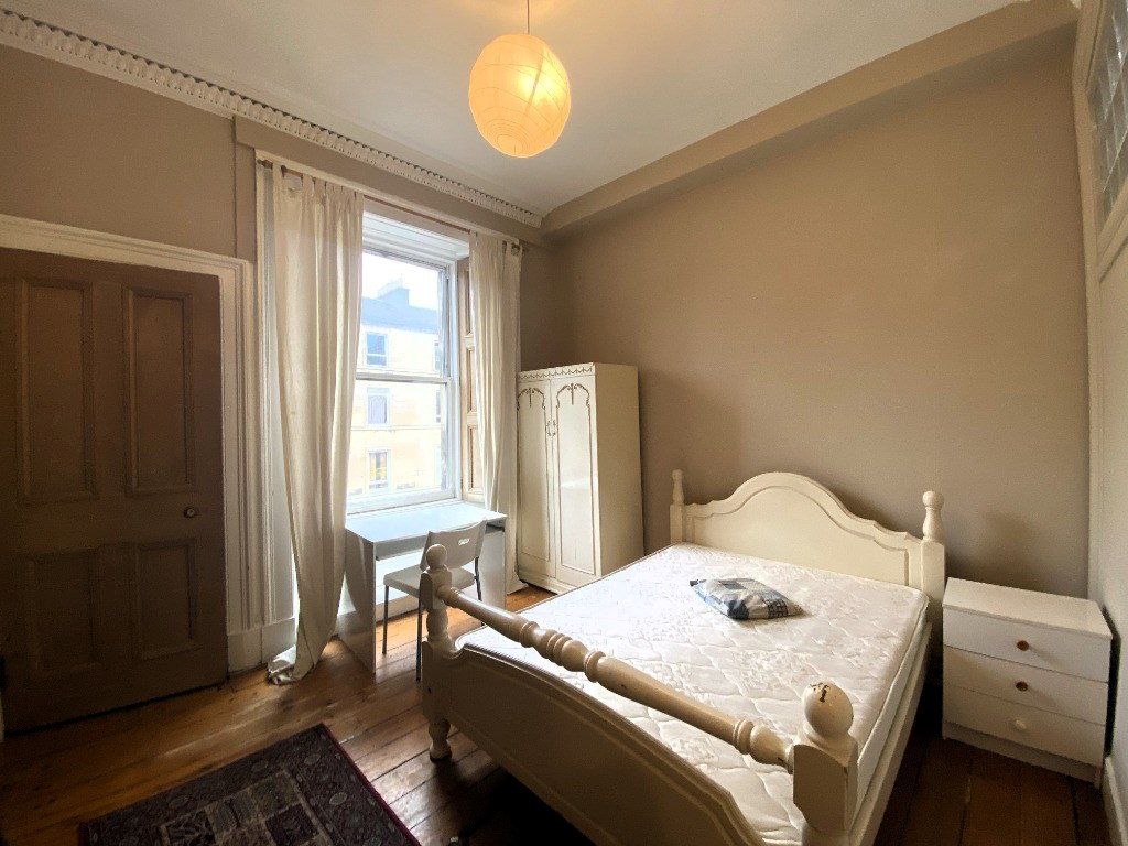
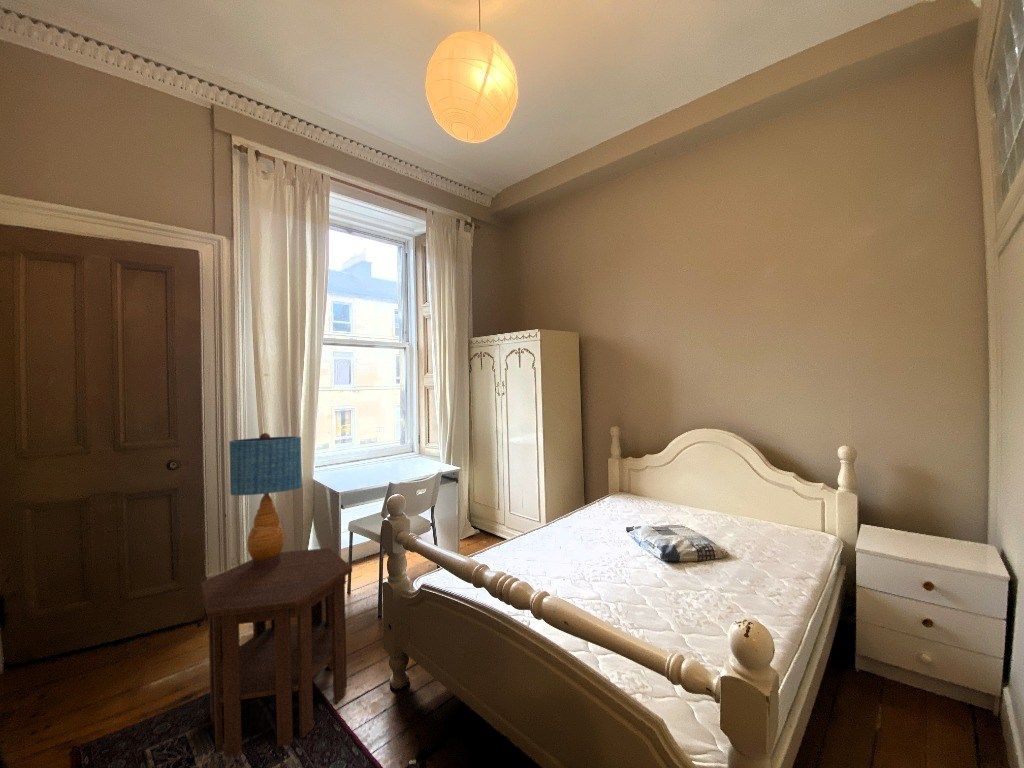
+ table lamp [228,432,303,570]
+ side table [199,547,353,756]
